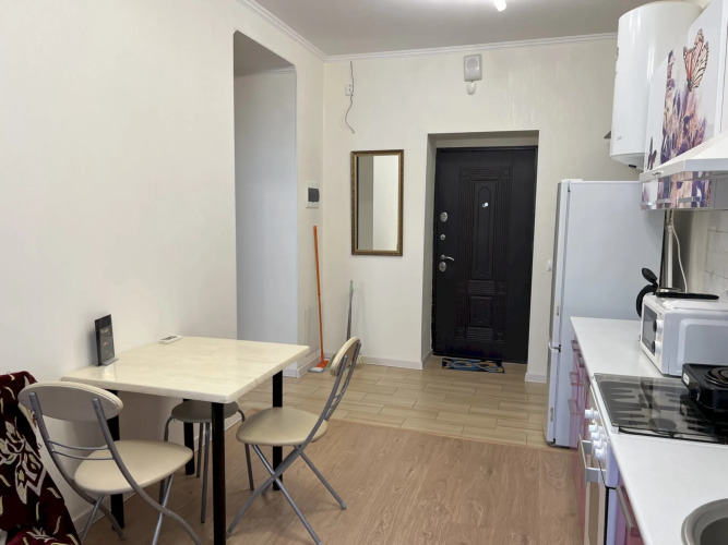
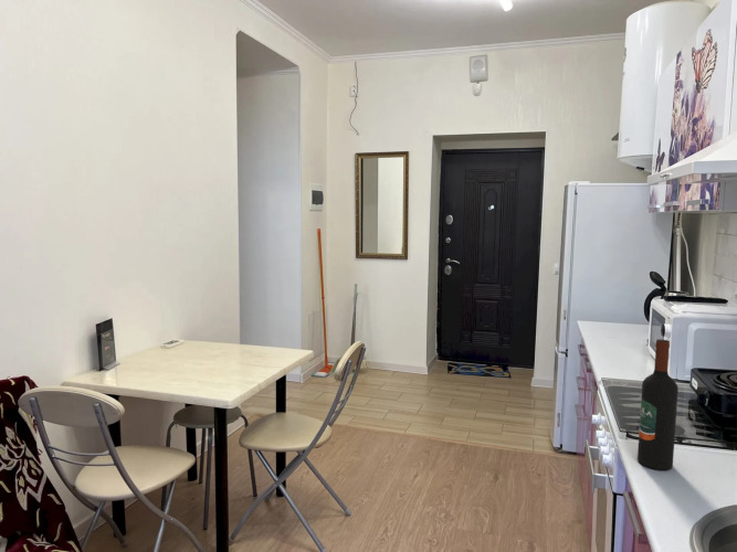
+ wine bottle [636,338,680,471]
